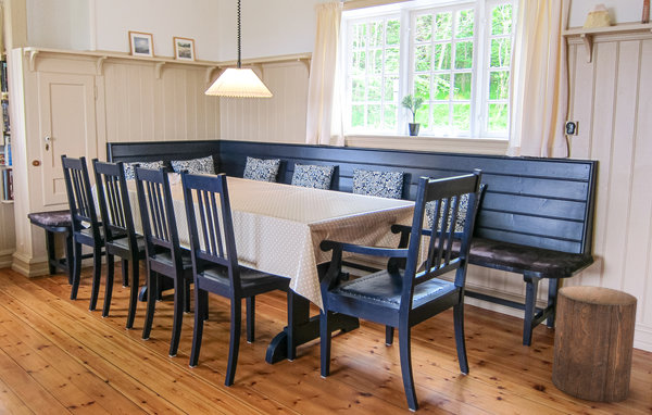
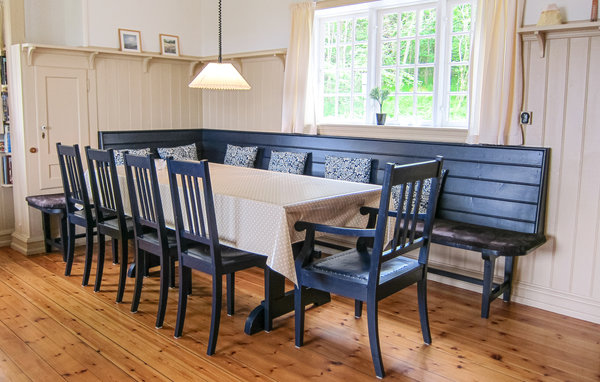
- stool [551,285,638,403]
